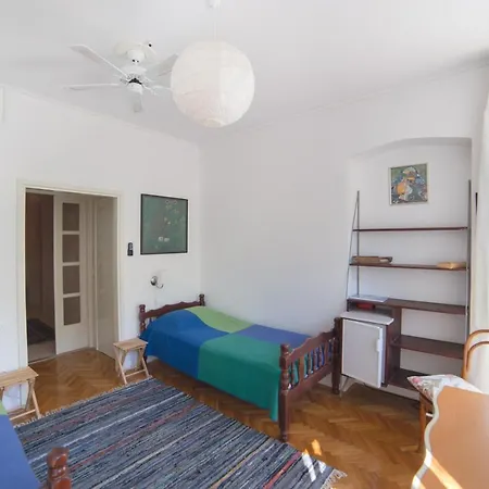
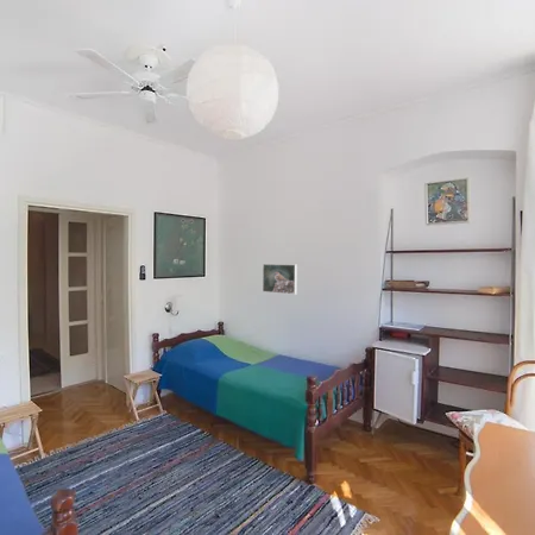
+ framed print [262,263,298,296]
